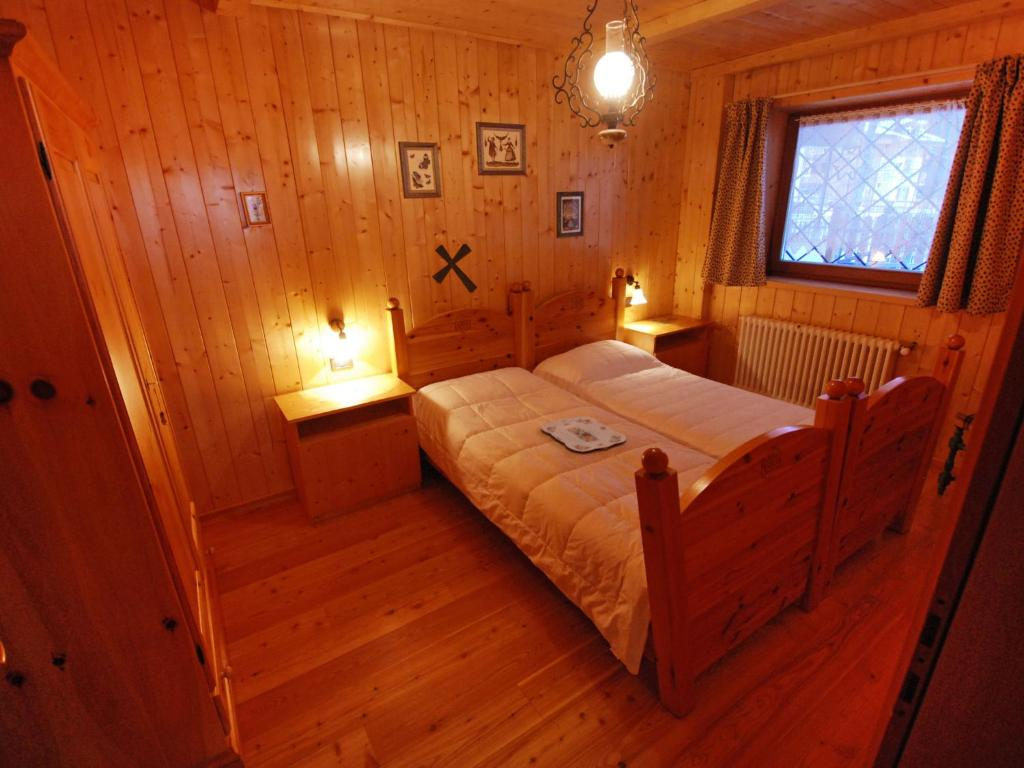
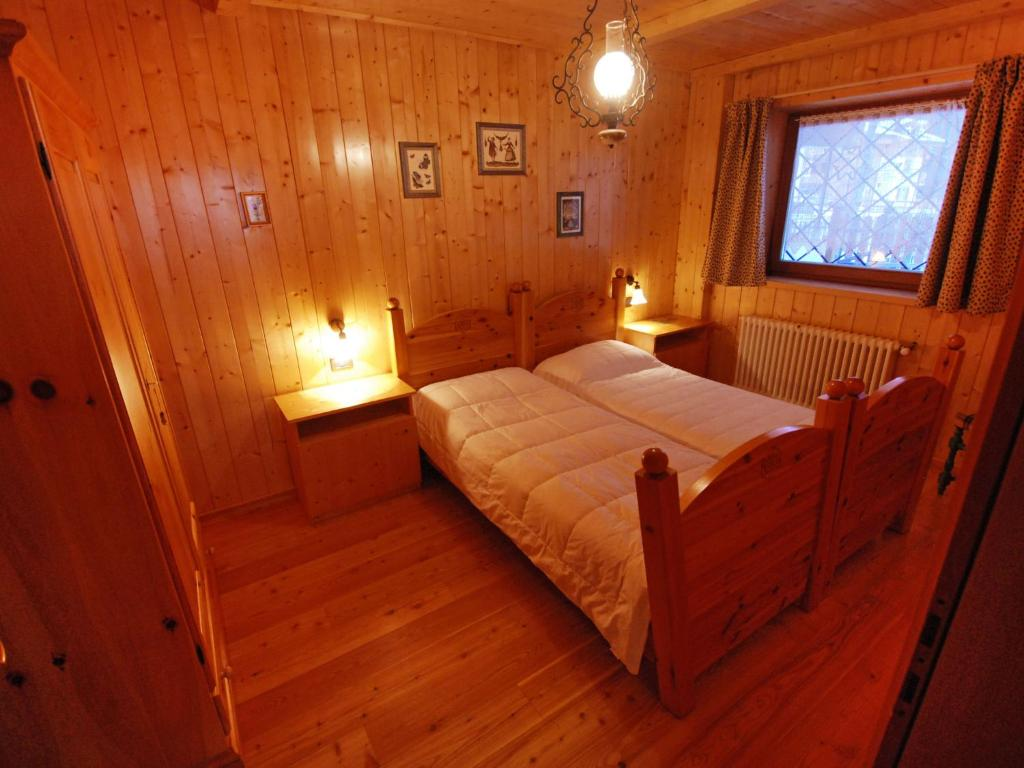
- serving tray [540,416,627,453]
- decorative cross [431,243,478,294]
